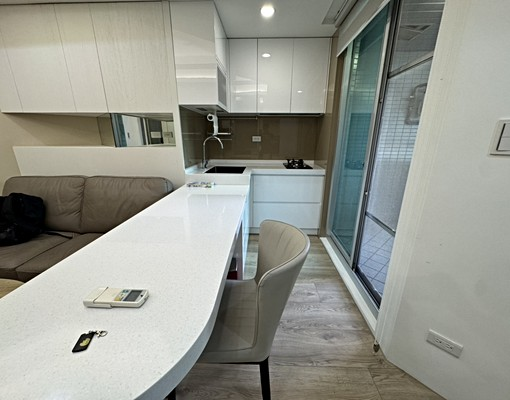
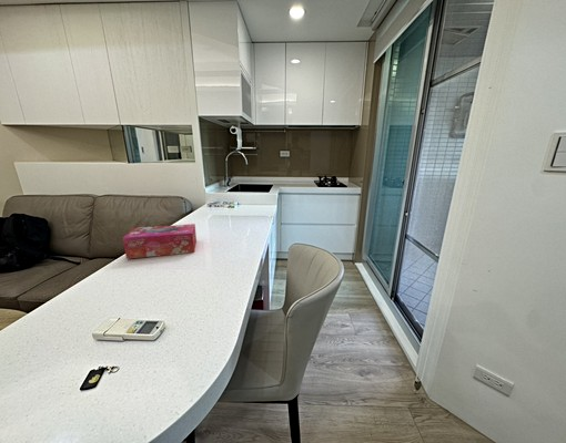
+ tissue box [122,223,198,260]
